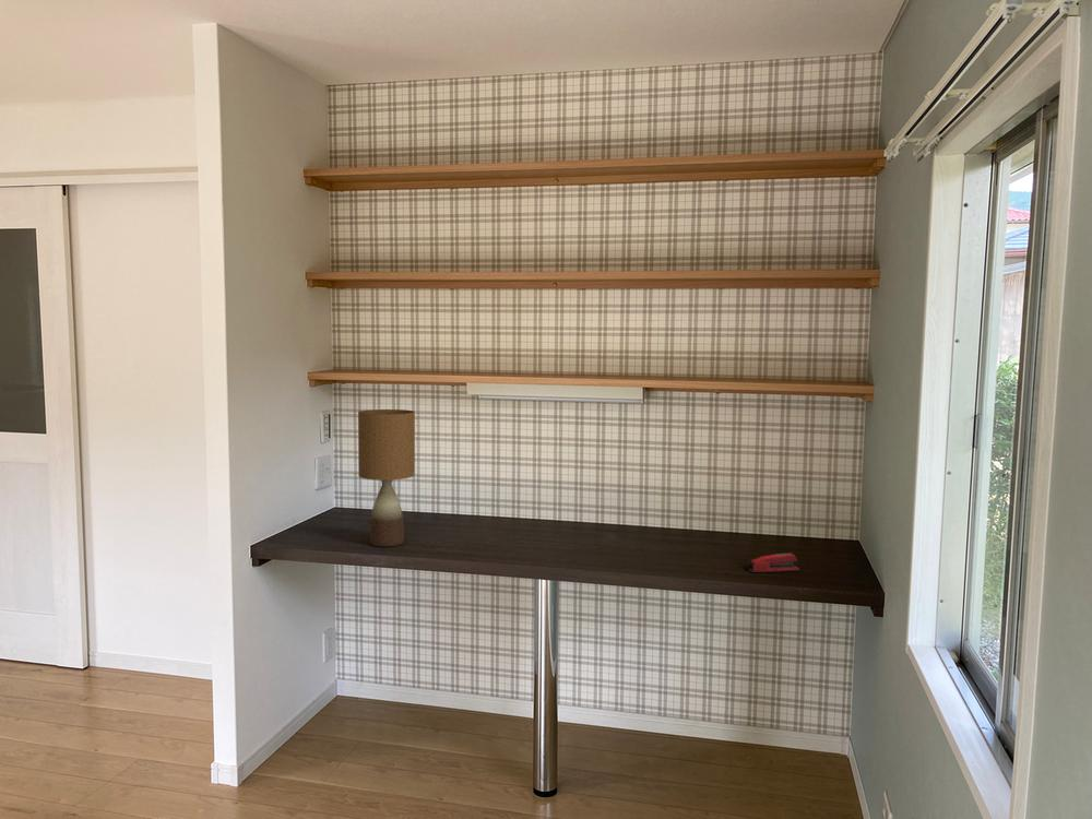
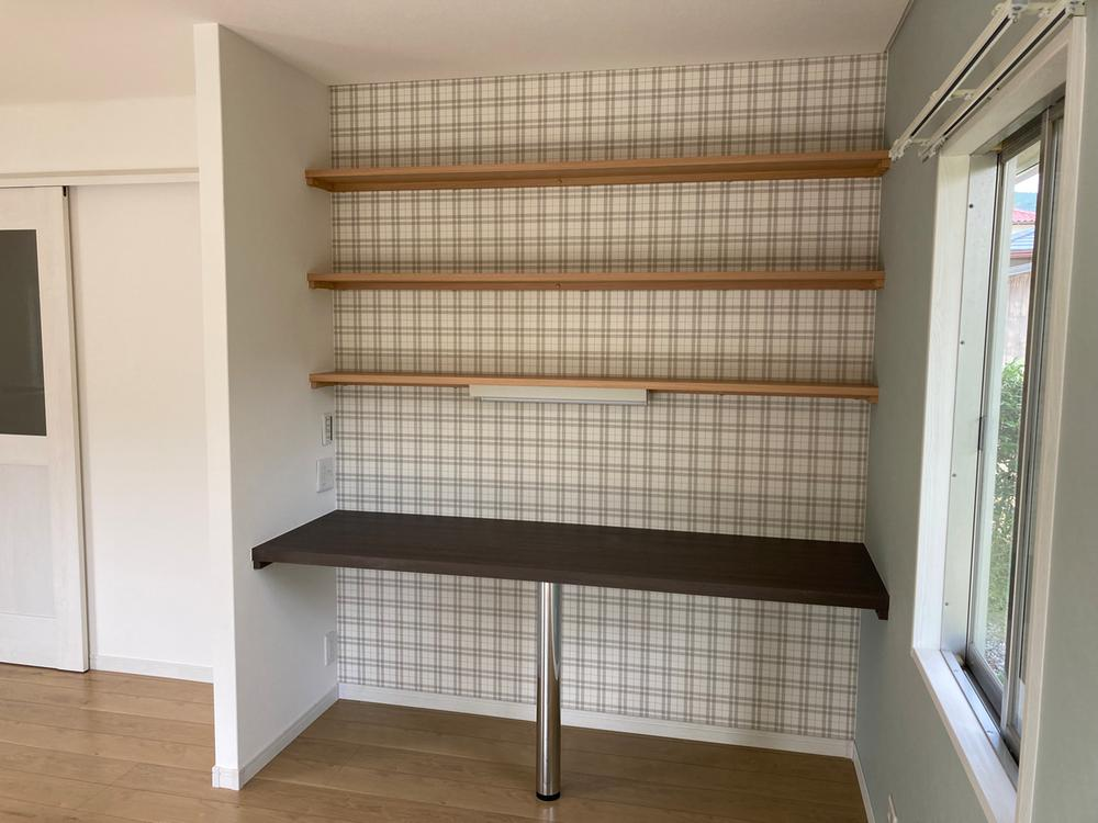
- table lamp [357,408,416,548]
- stapler [747,553,800,573]
